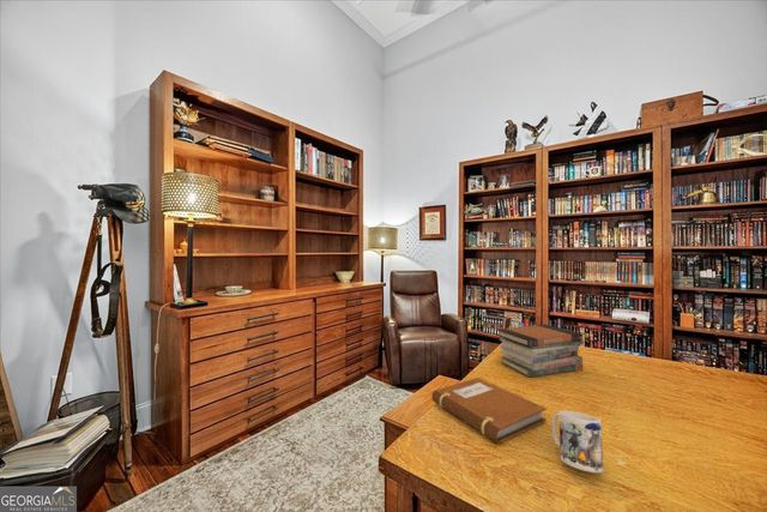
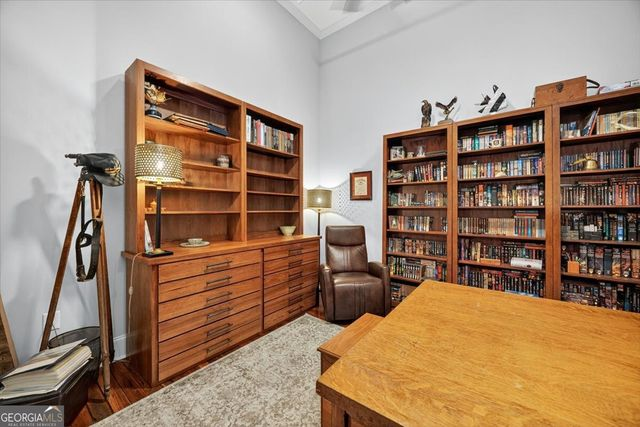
- notebook [430,377,548,444]
- mug [551,410,604,474]
- book stack [495,324,585,378]
